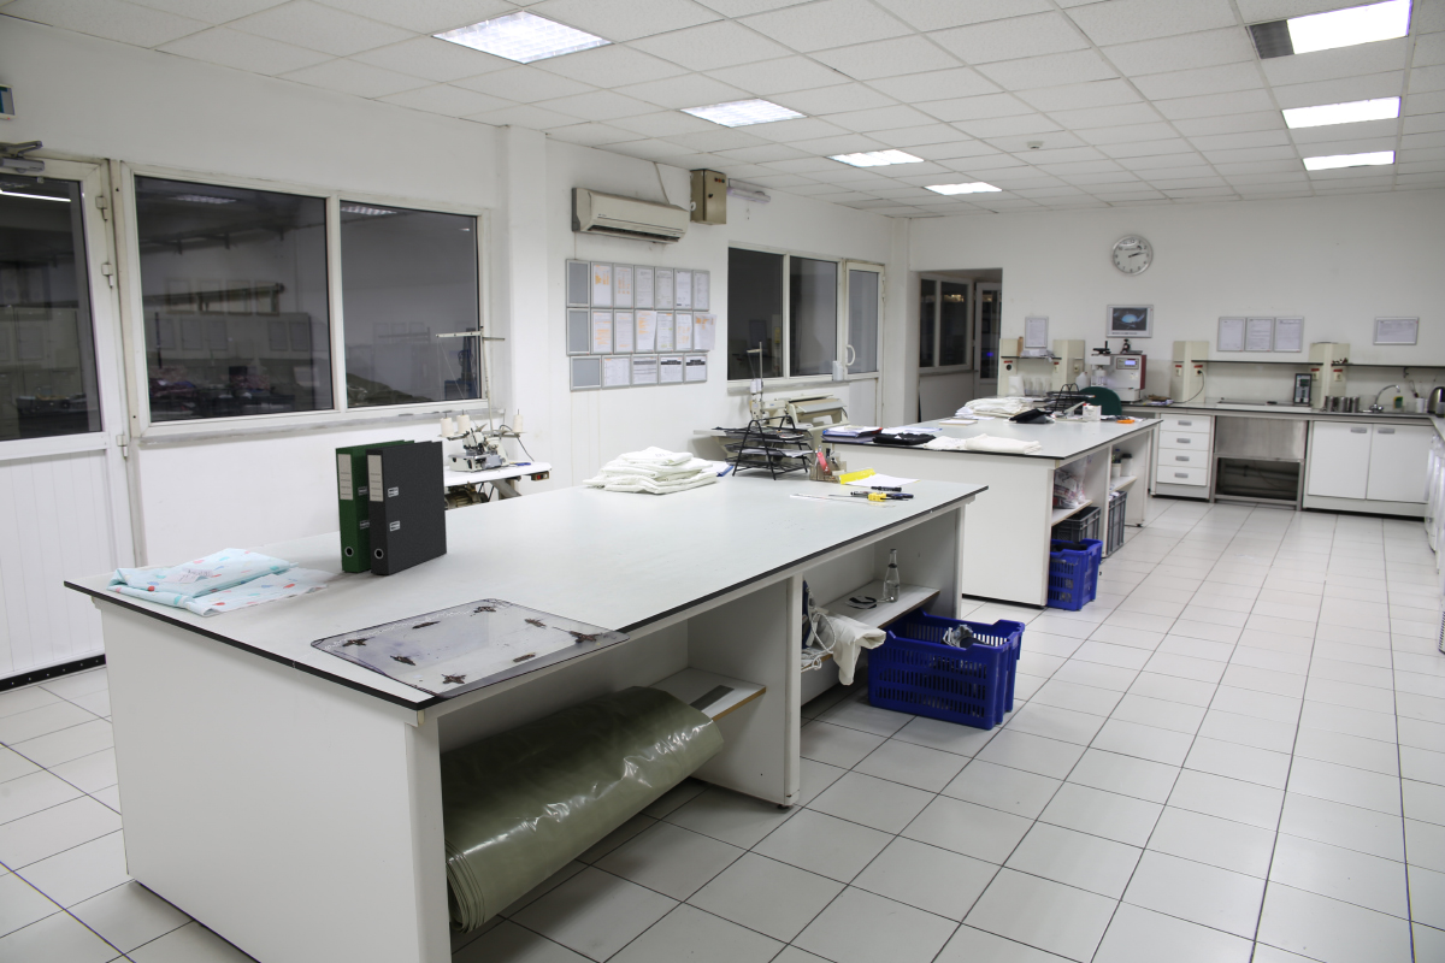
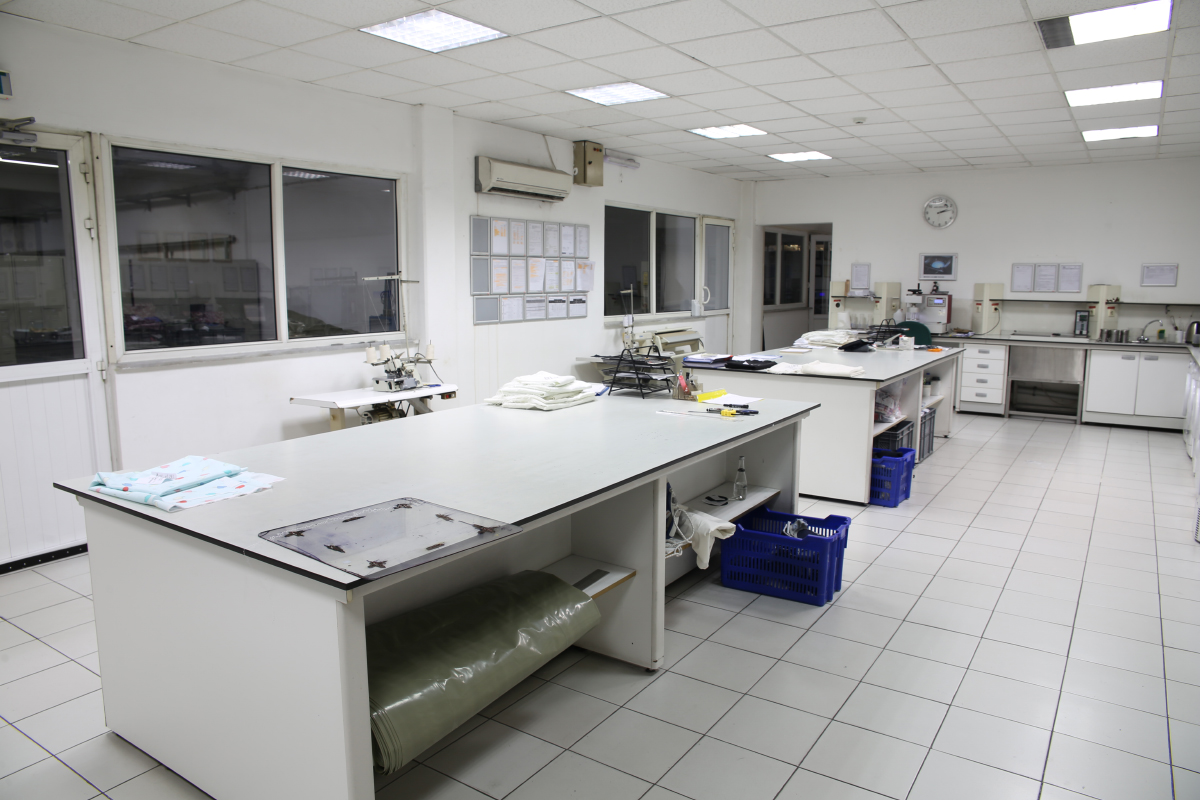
- binder [334,438,448,575]
